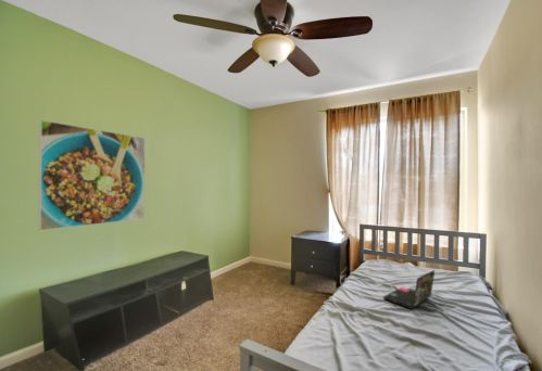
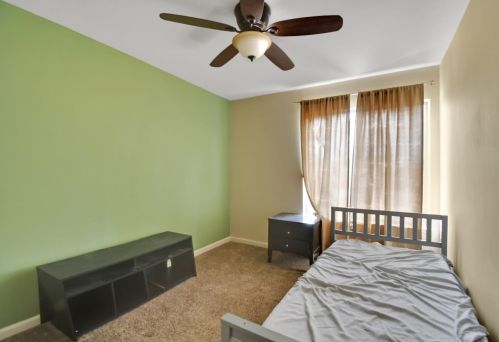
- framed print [37,119,147,231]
- laptop [382,269,436,310]
